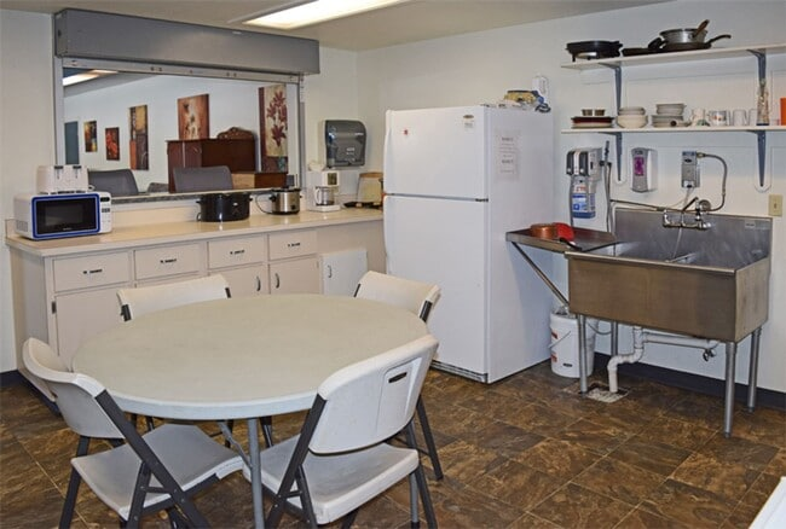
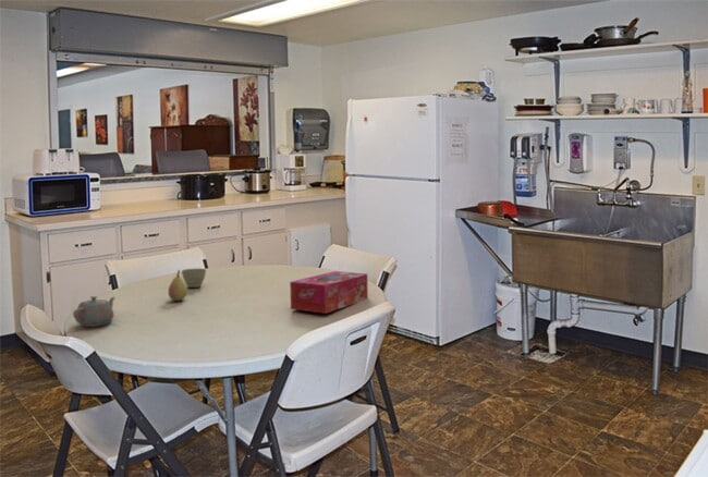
+ tissue box [289,270,369,315]
+ fruit [168,269,188,302]
+ flower pot [181,268,207,289]
+ teapot [72,295,115,328]
